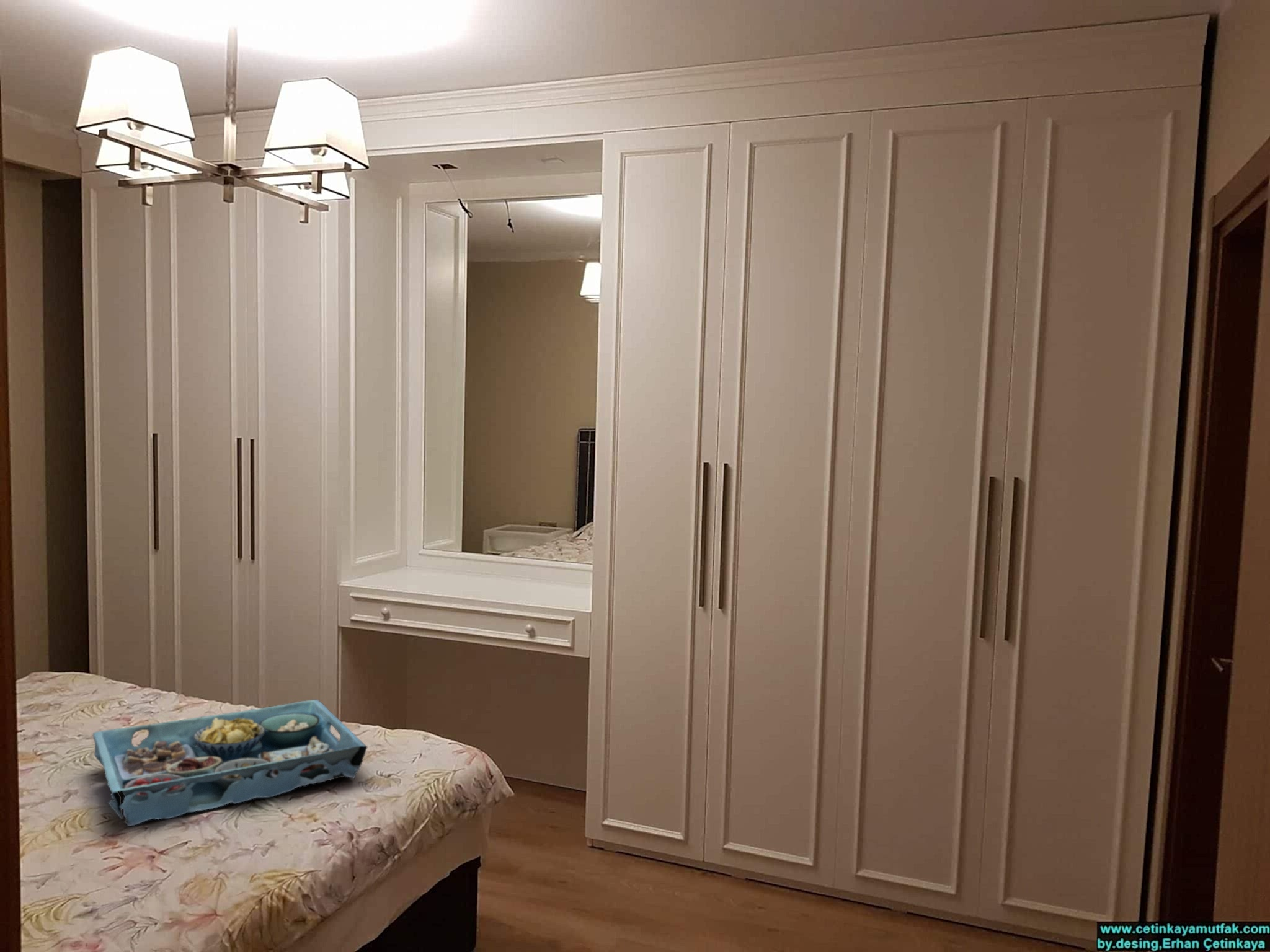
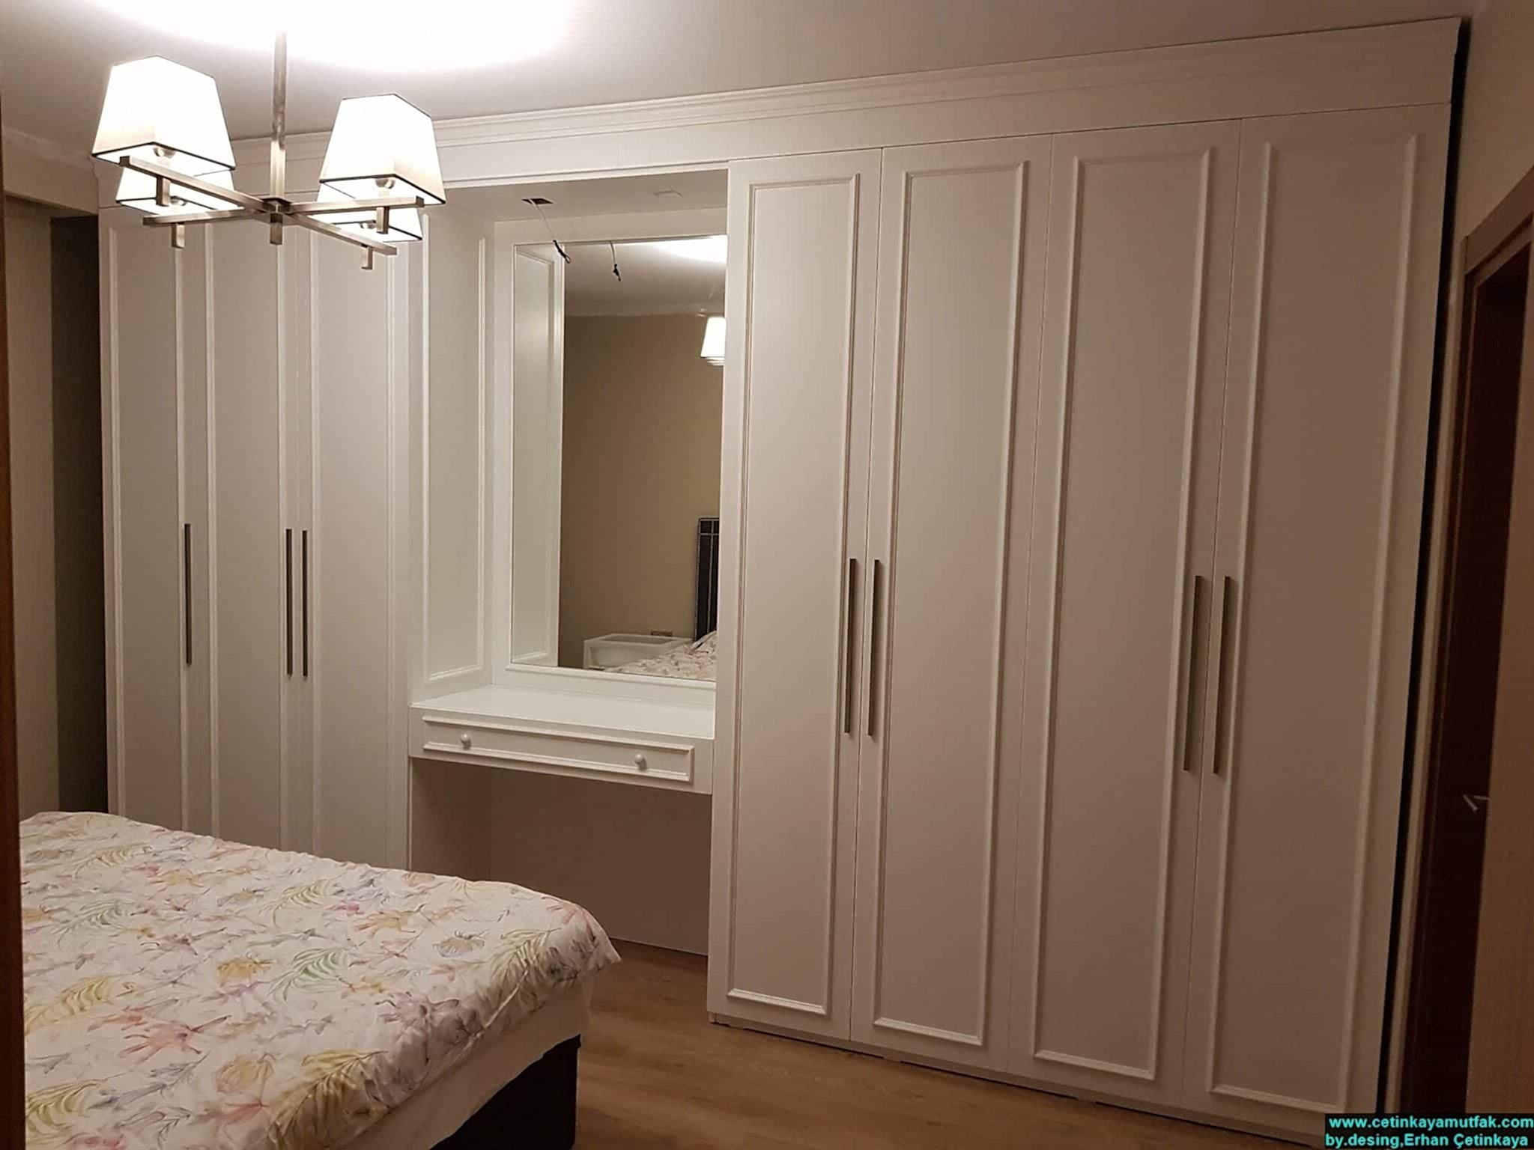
- serving tray [92,699,368,827]
